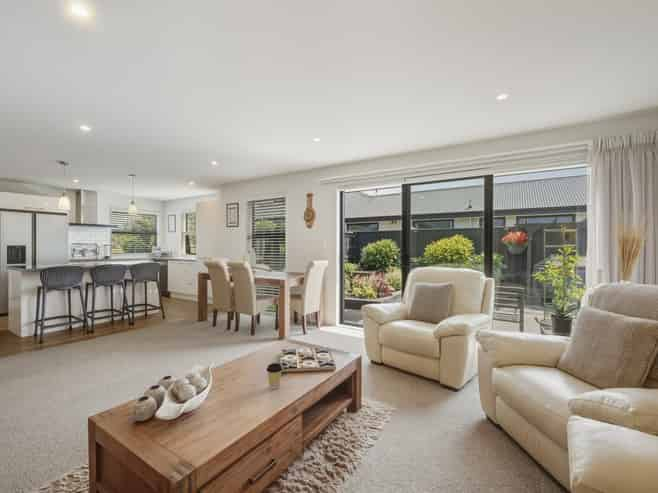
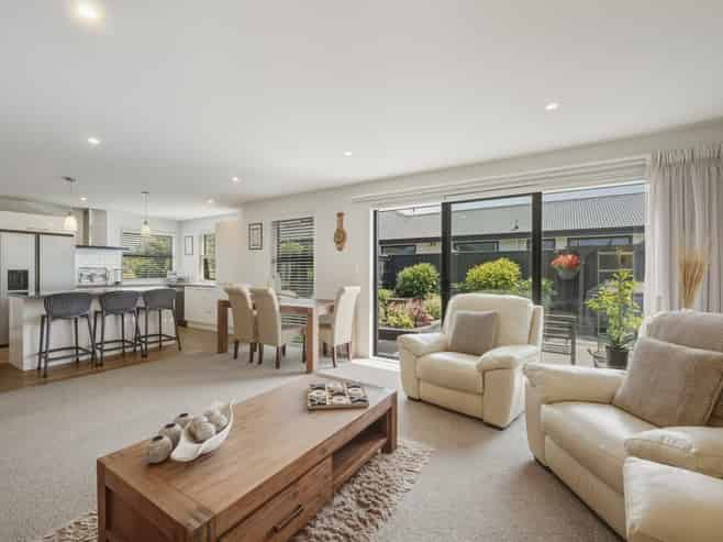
- coffee cup [265,362,284,390]
